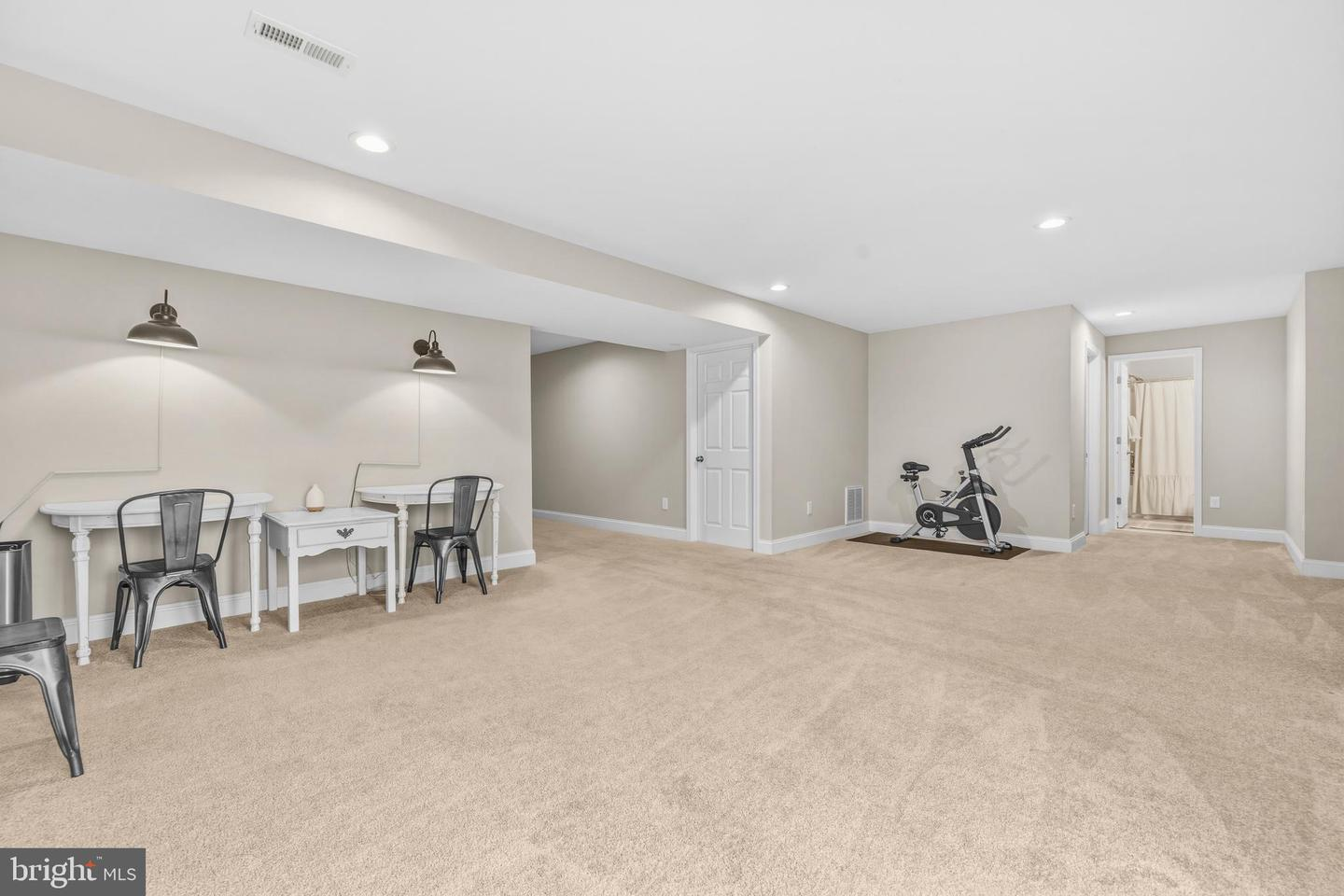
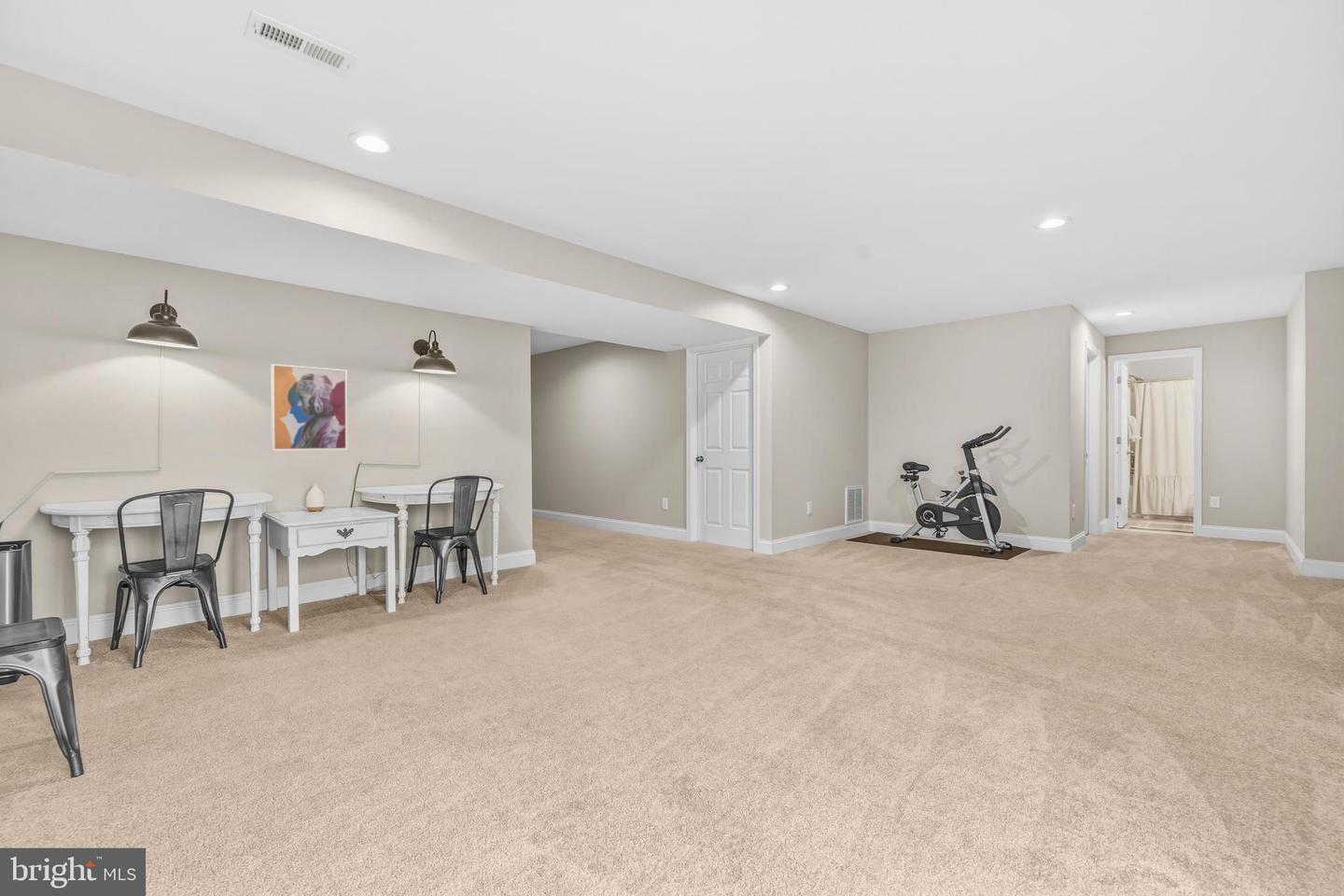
+ wall art [270,363,348,451]
